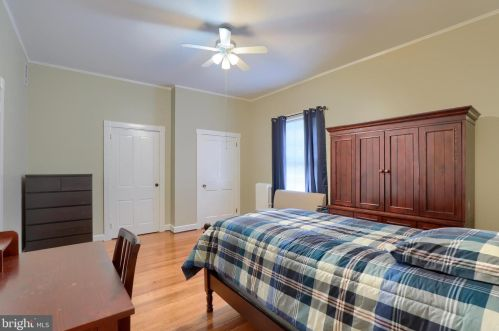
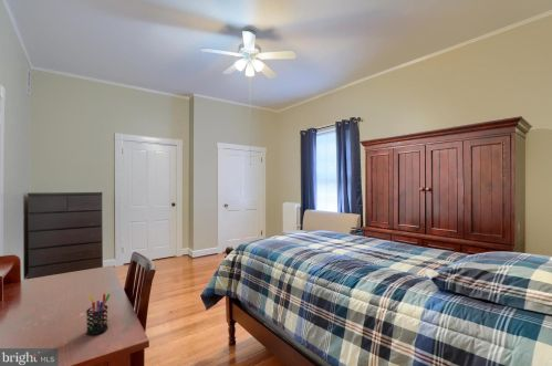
+ pen holder [85,293,112,336]
